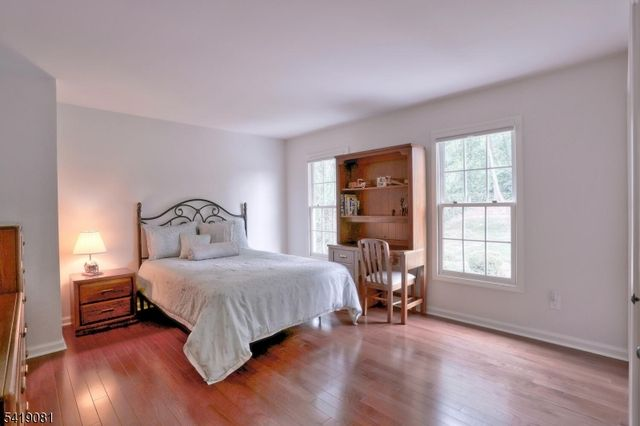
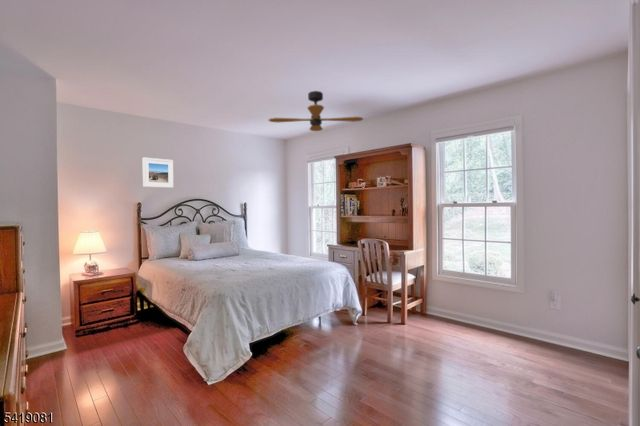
+ ceiling fan [267,90,364,132]
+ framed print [142,156,175,189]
